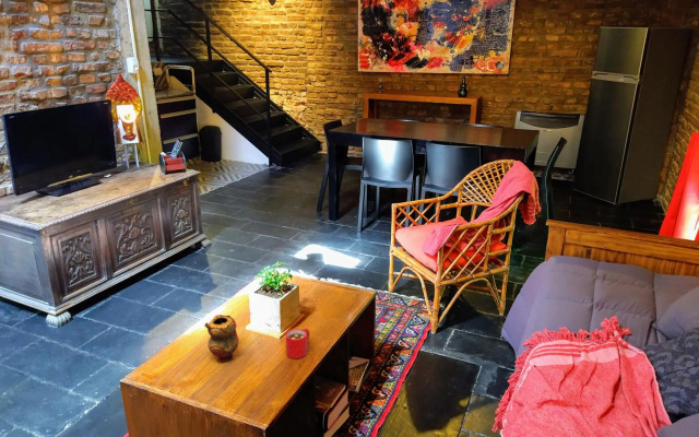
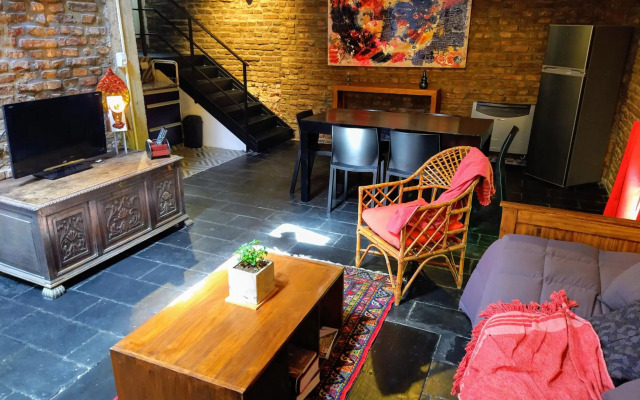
- teapot [203,314,240,364]
- mug [284,328,311,359]
